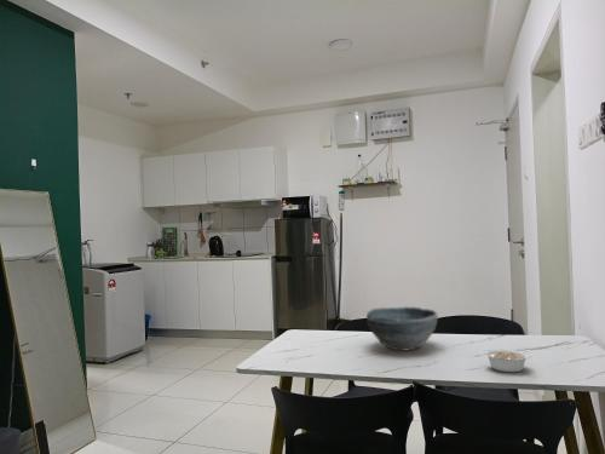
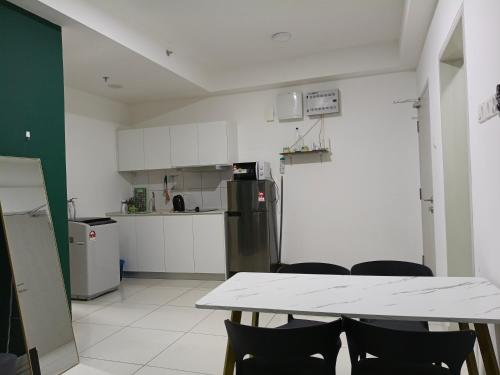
- legume [484,349,534,373]
- bowl [365,306,439,352]
